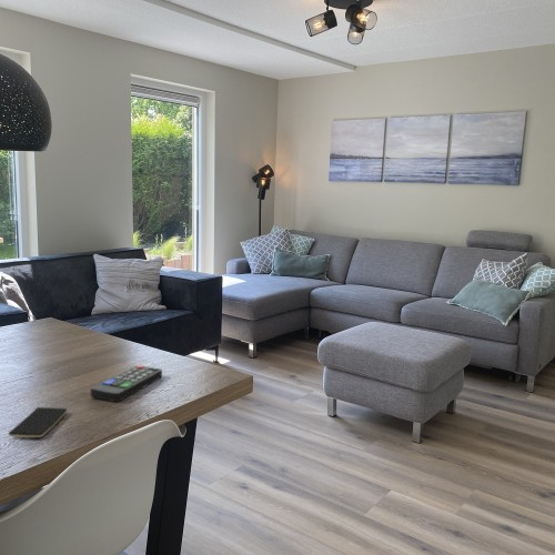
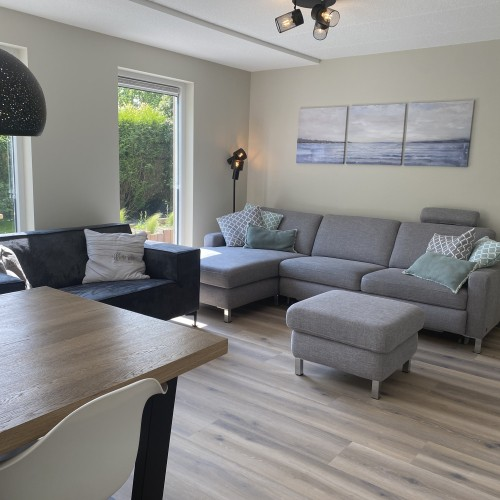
- smartphone [8,406,68,438]
- remote control [90,364,163,403]
